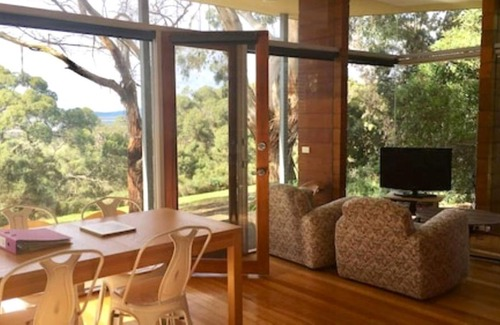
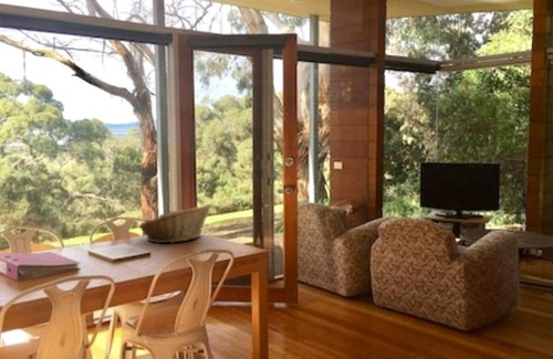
+ fruit basket [138,203,213,244]
